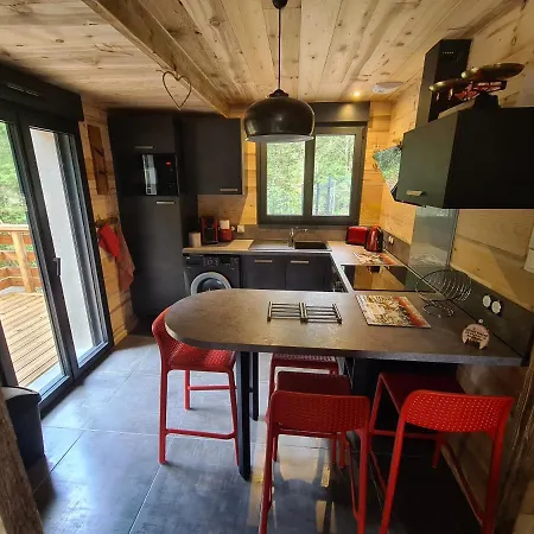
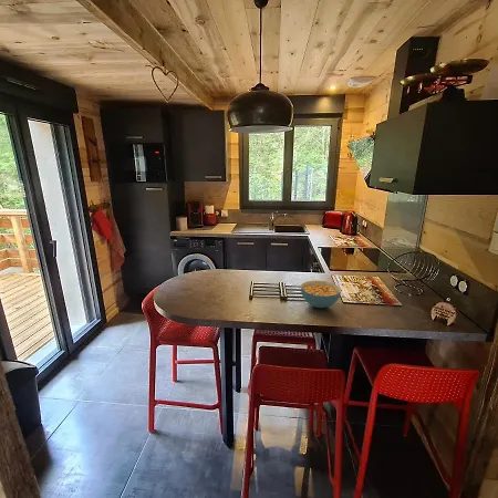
+ cereal bowl [300,279,342,309]
